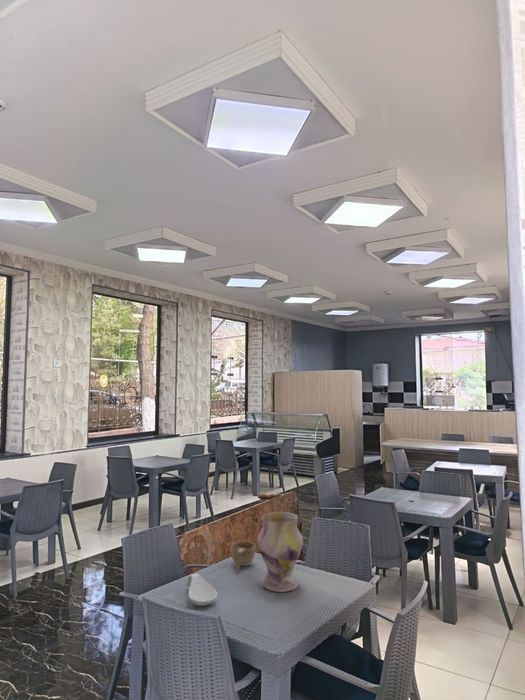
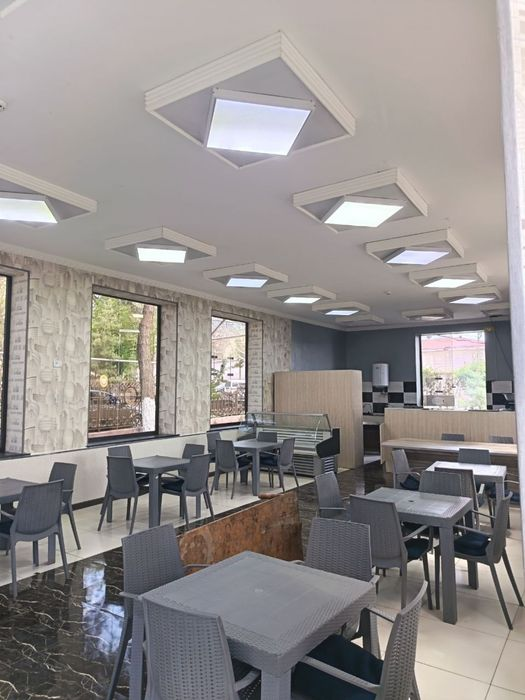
- cup [231,540,256,572]
- spoon rest [185,573,218,607]
- vase [256,511,304,593]
